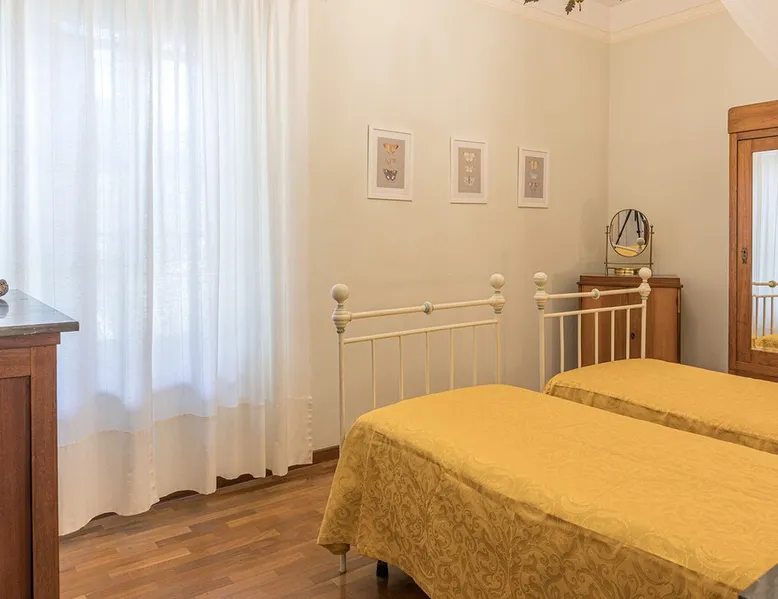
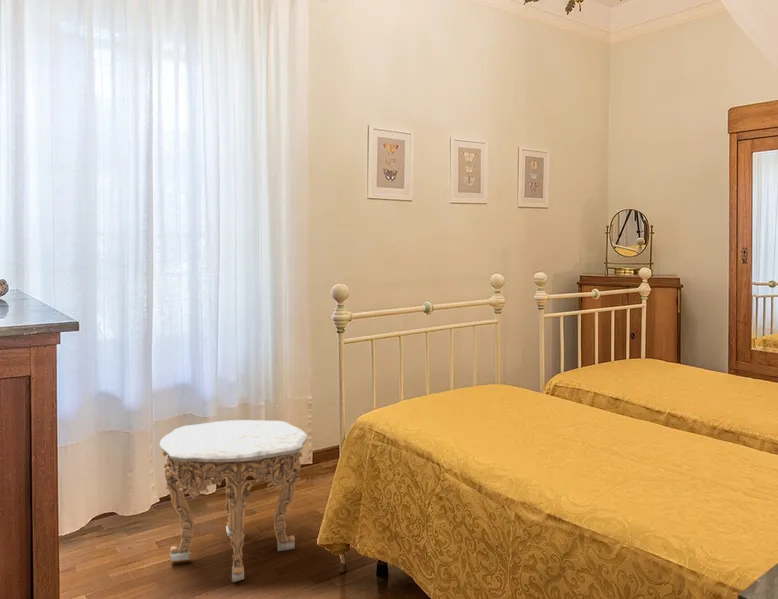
+ side table [159,419,308,583]
